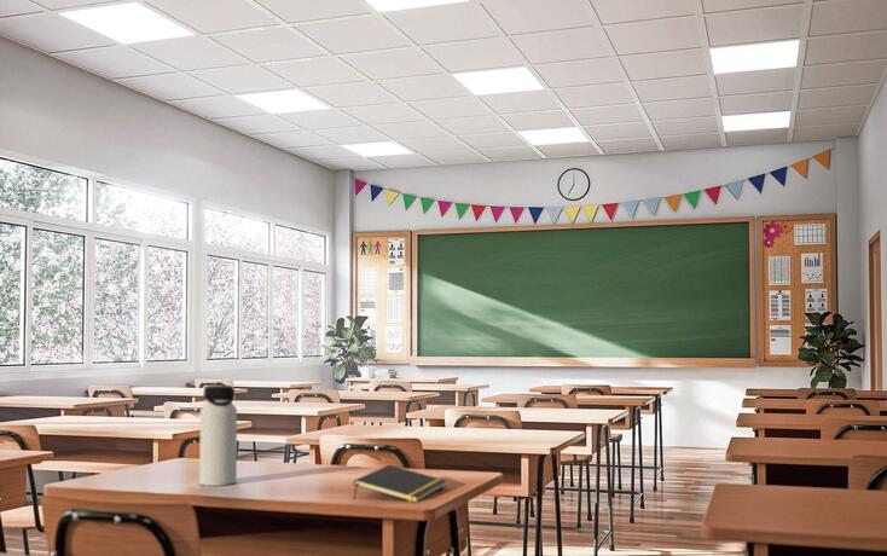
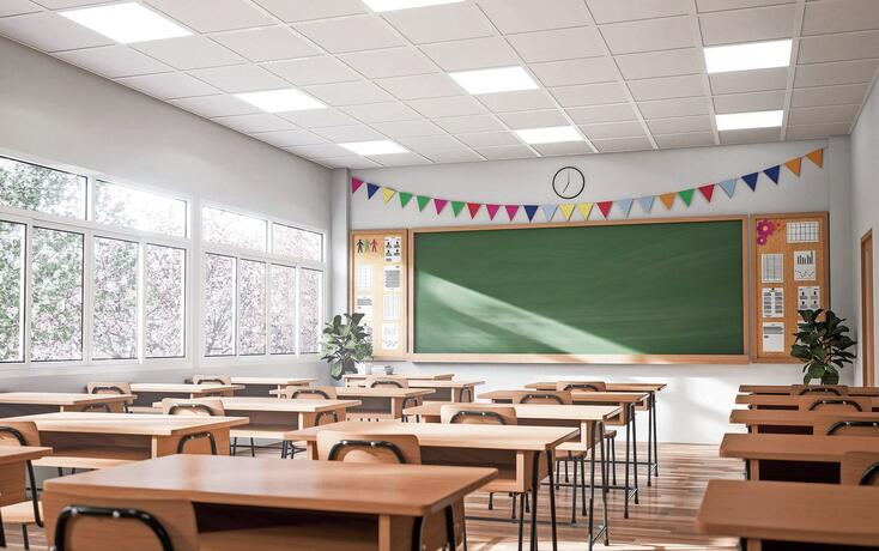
- notepad [352,464,448,503]
- water bottle [198,384,238,487]
